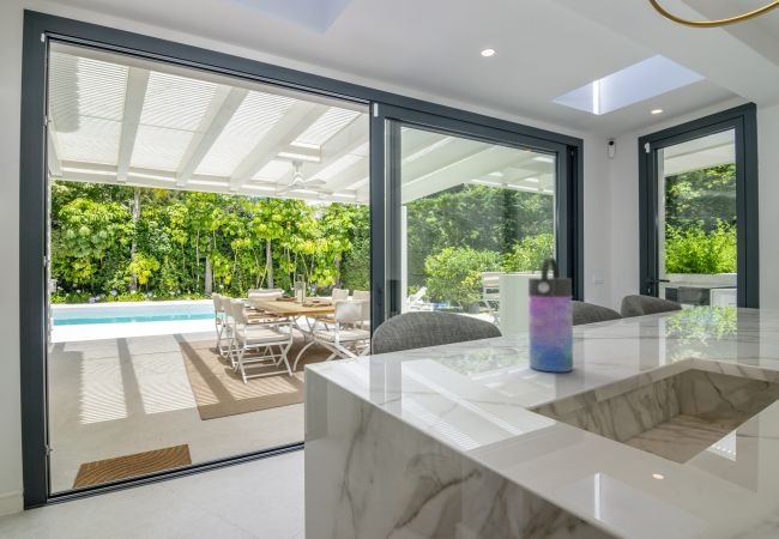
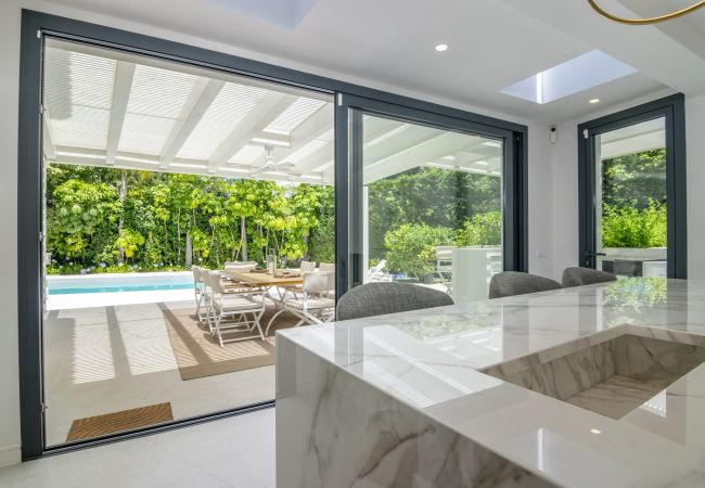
- water bottle [527,256,574,373]
